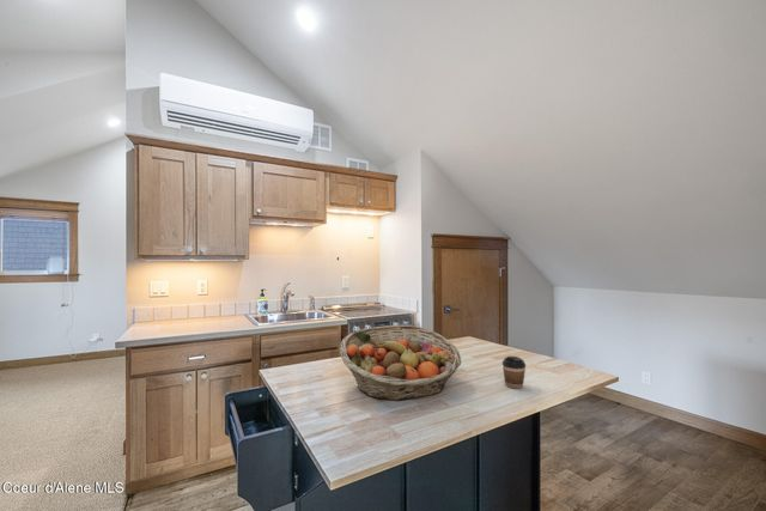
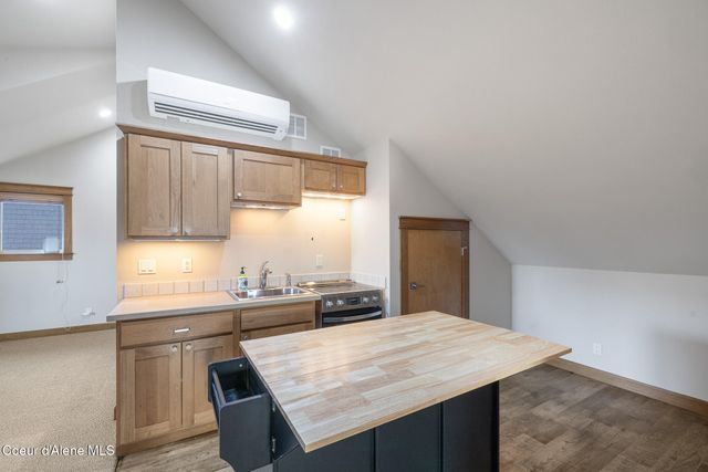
- fruit basket [339,324,462,402]
- coffee cup [501,355,527,390]
